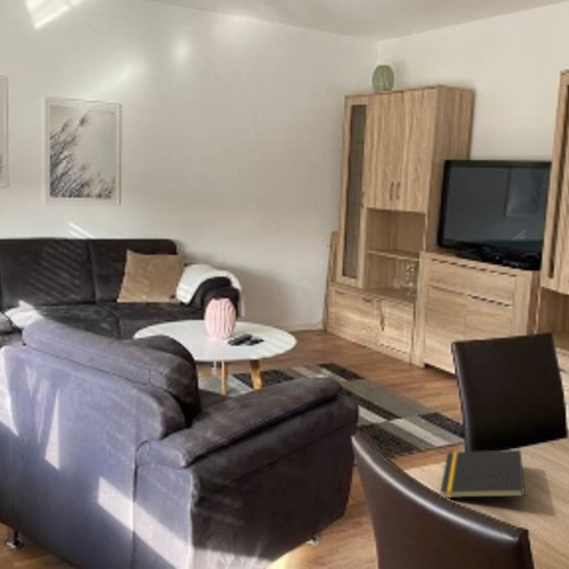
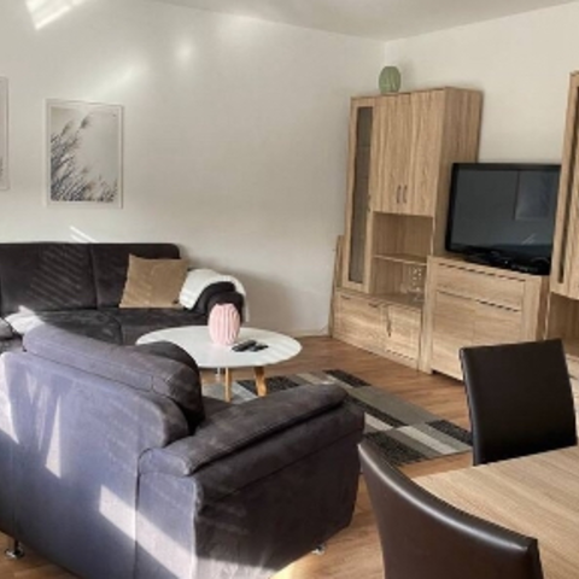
- notepad [439,448,526,499]
